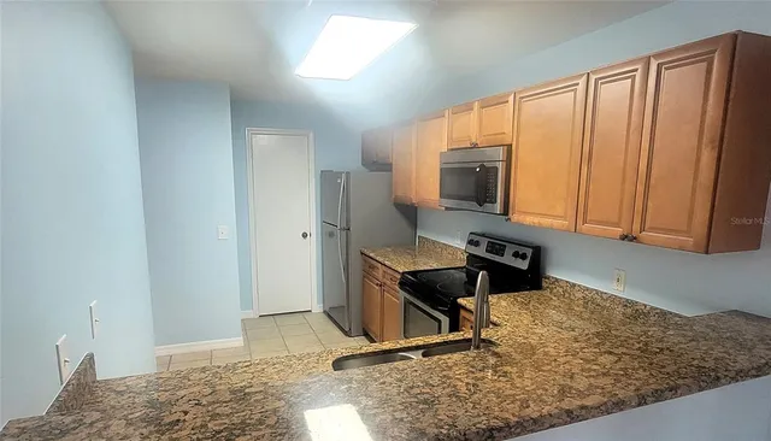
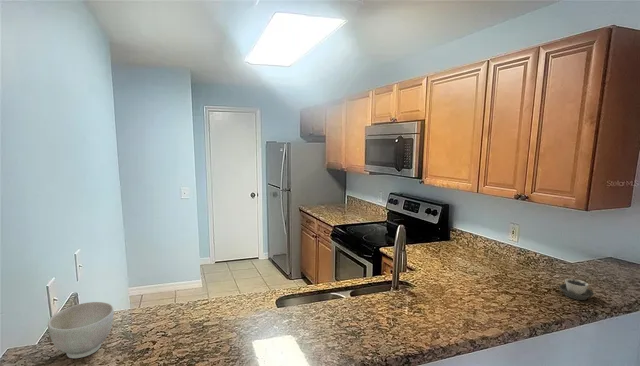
+ cup [558,278,595,301]
+ bowl [47,301,115,359]
